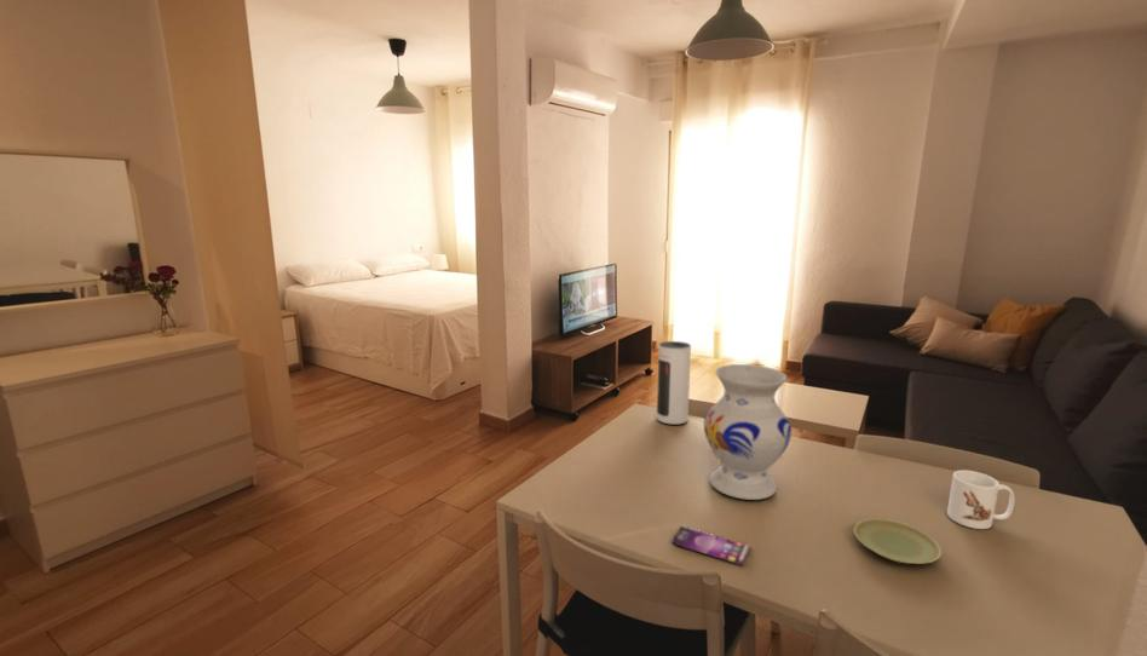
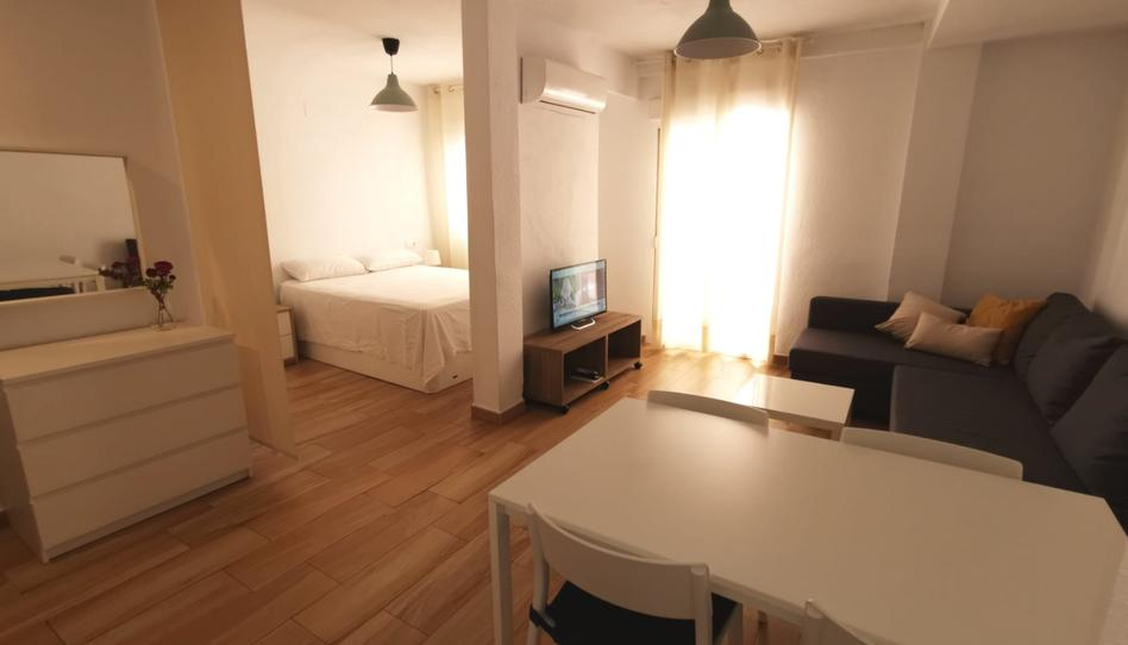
- mug [946,468,1015,530]
- vase [703,363,792,501]
- speaker [656,340,692,426]
- plate [853,518,943,565]
- smartphone [670,525,751,566]
